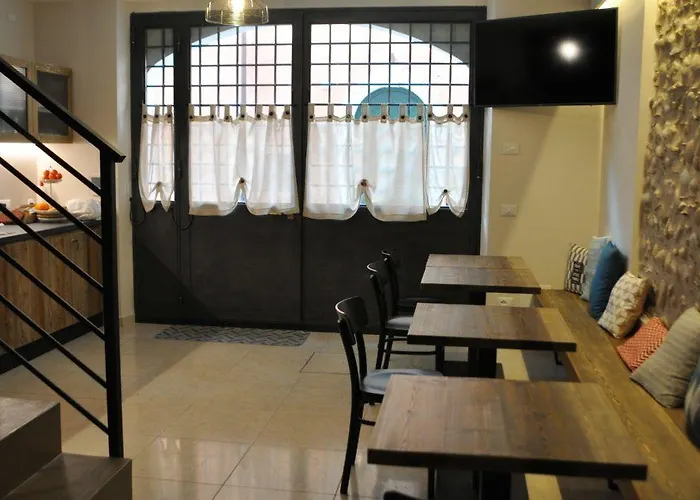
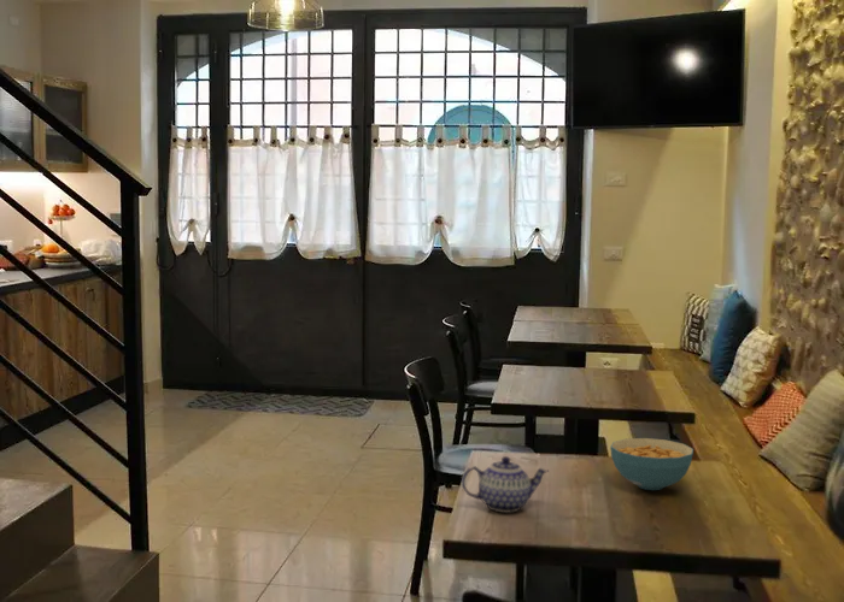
+ cereal bowl [609,437,694,491]
+ teapot [461,455,549,514]
